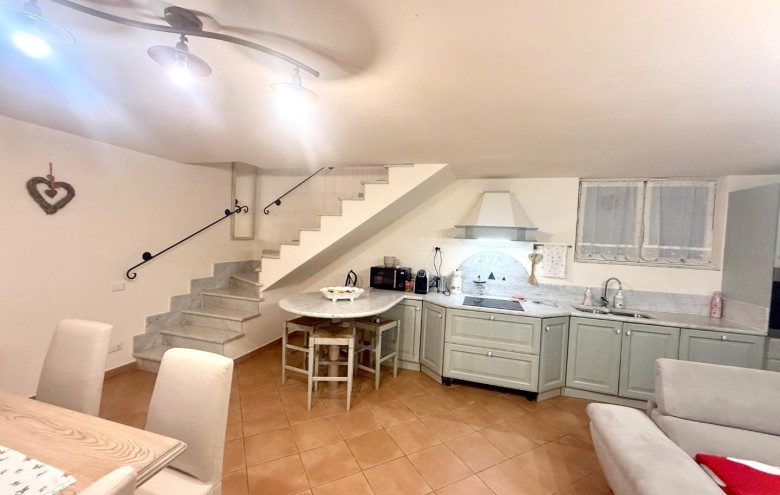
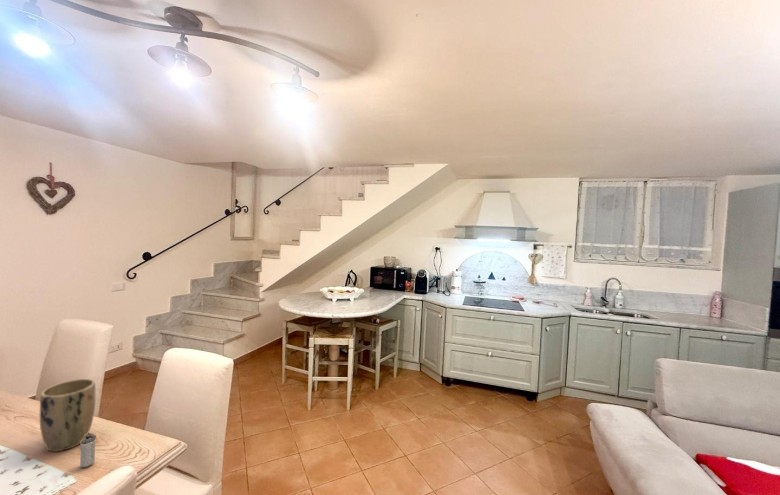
+ plant pot [39,378,96,452]
+ shaker [79,432,97,468]
